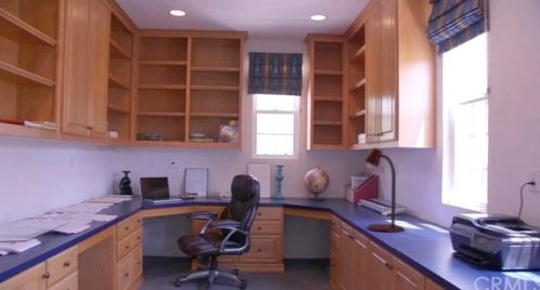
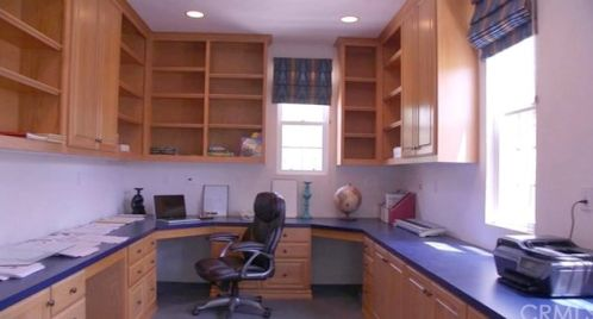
- desk lamp [363,146,406,234]
